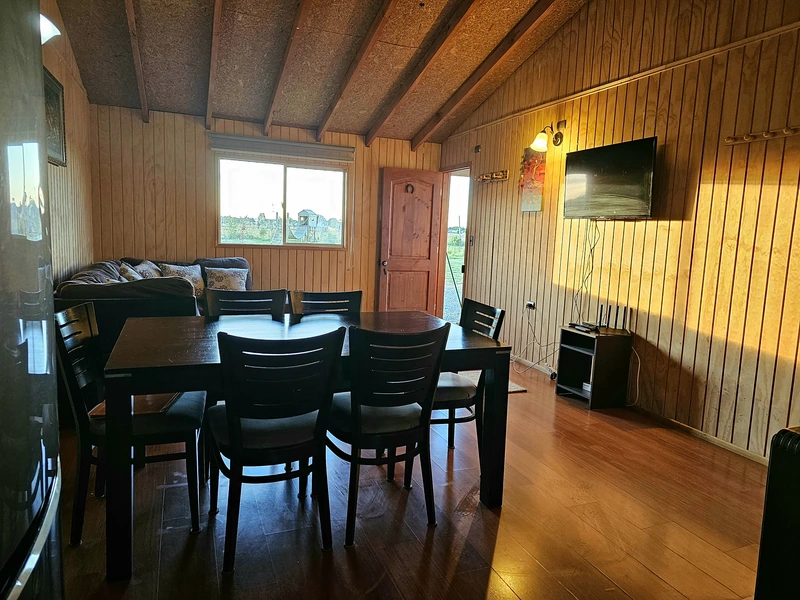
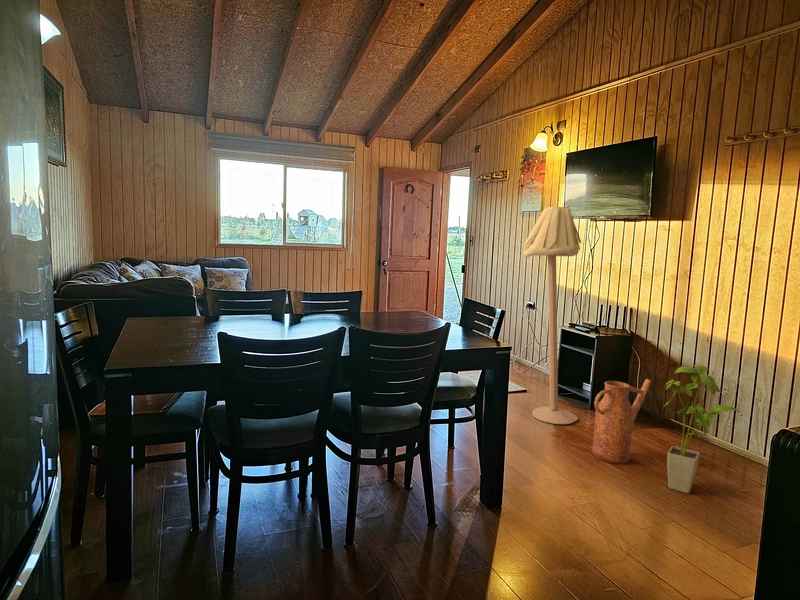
+ floor lamp [522,204,582,425]
+ watering can [591,378,652,465]
+ house plant [662,364,743,494]
